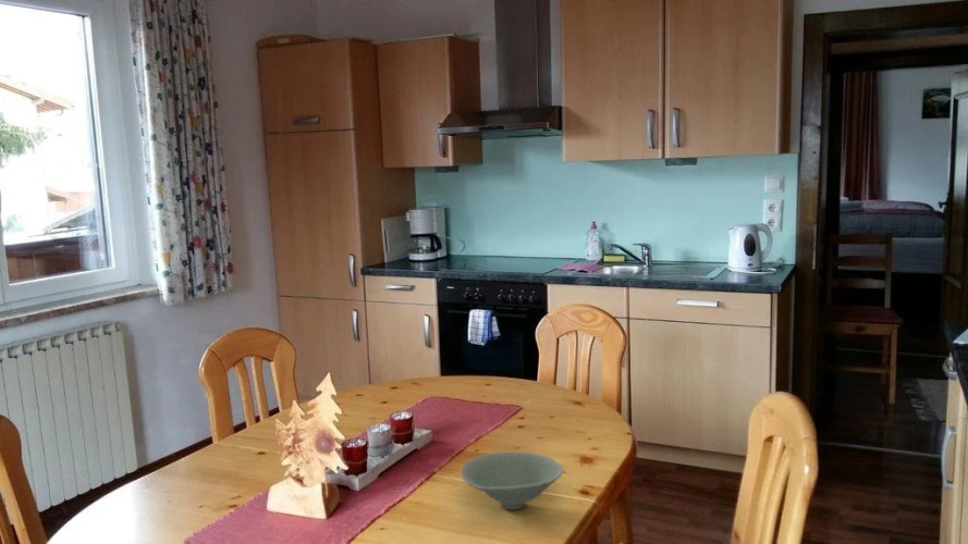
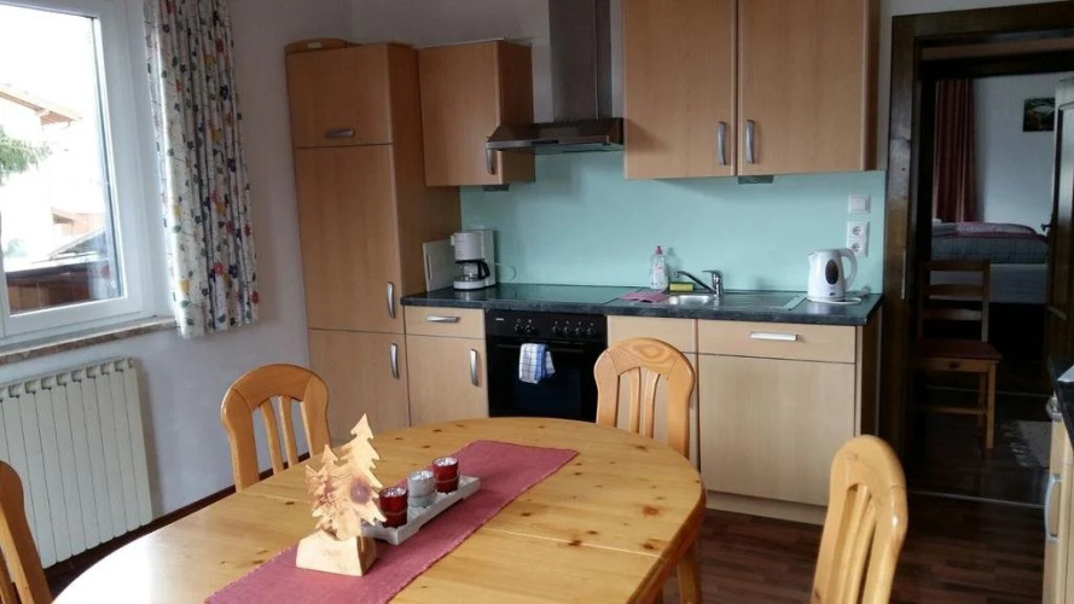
- bowl [460,450,564,510]
